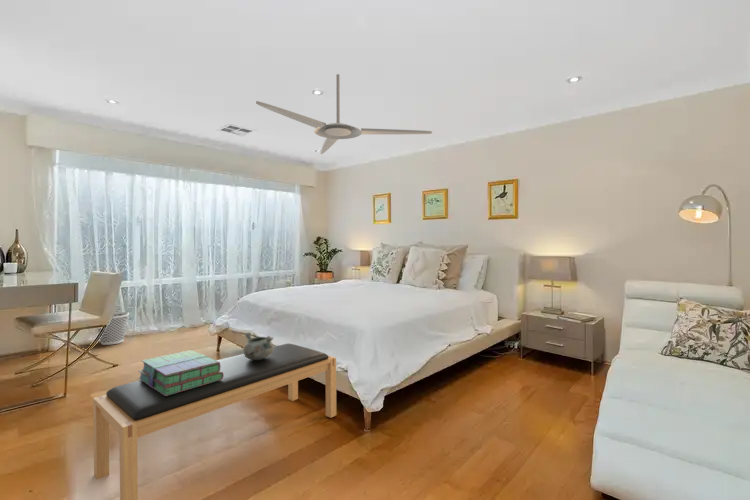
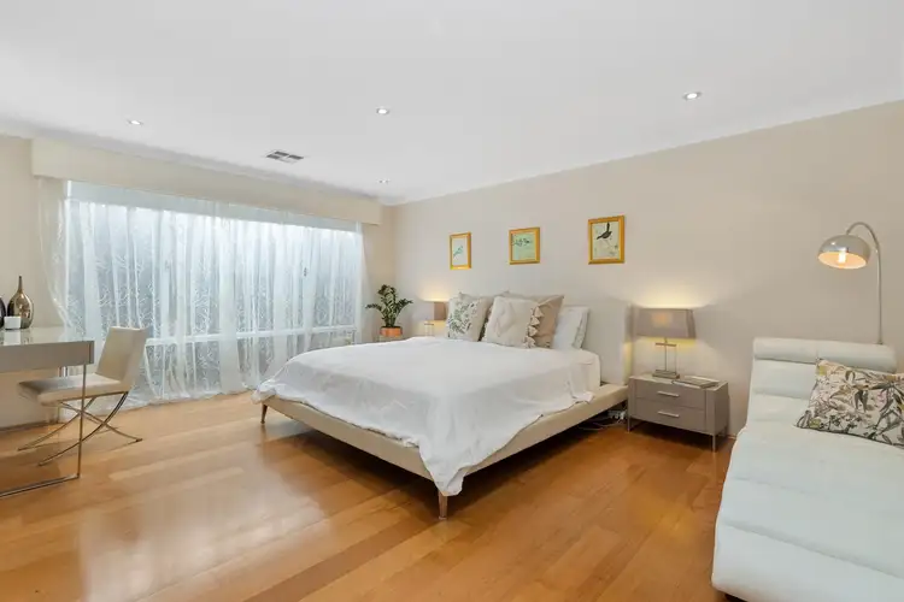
- bench [92,342,337,500]
- decorative bowl [243,332,274,360]
- stack of books [138,349,224,396]
- wastebasket [97,311,130,346]
- ceiling fan [255,73,433,155]
